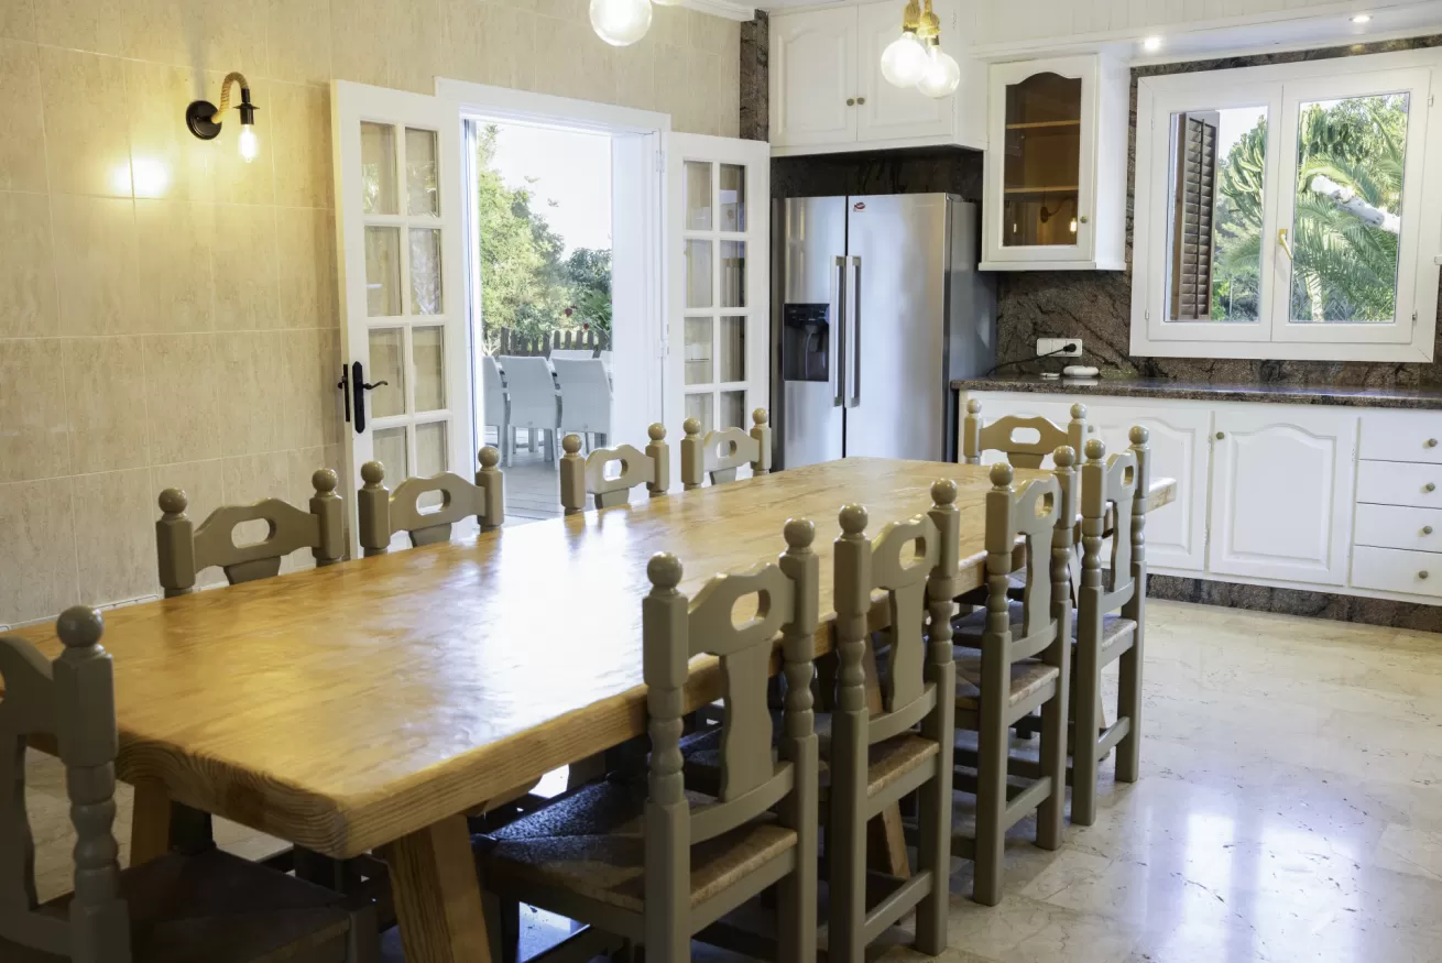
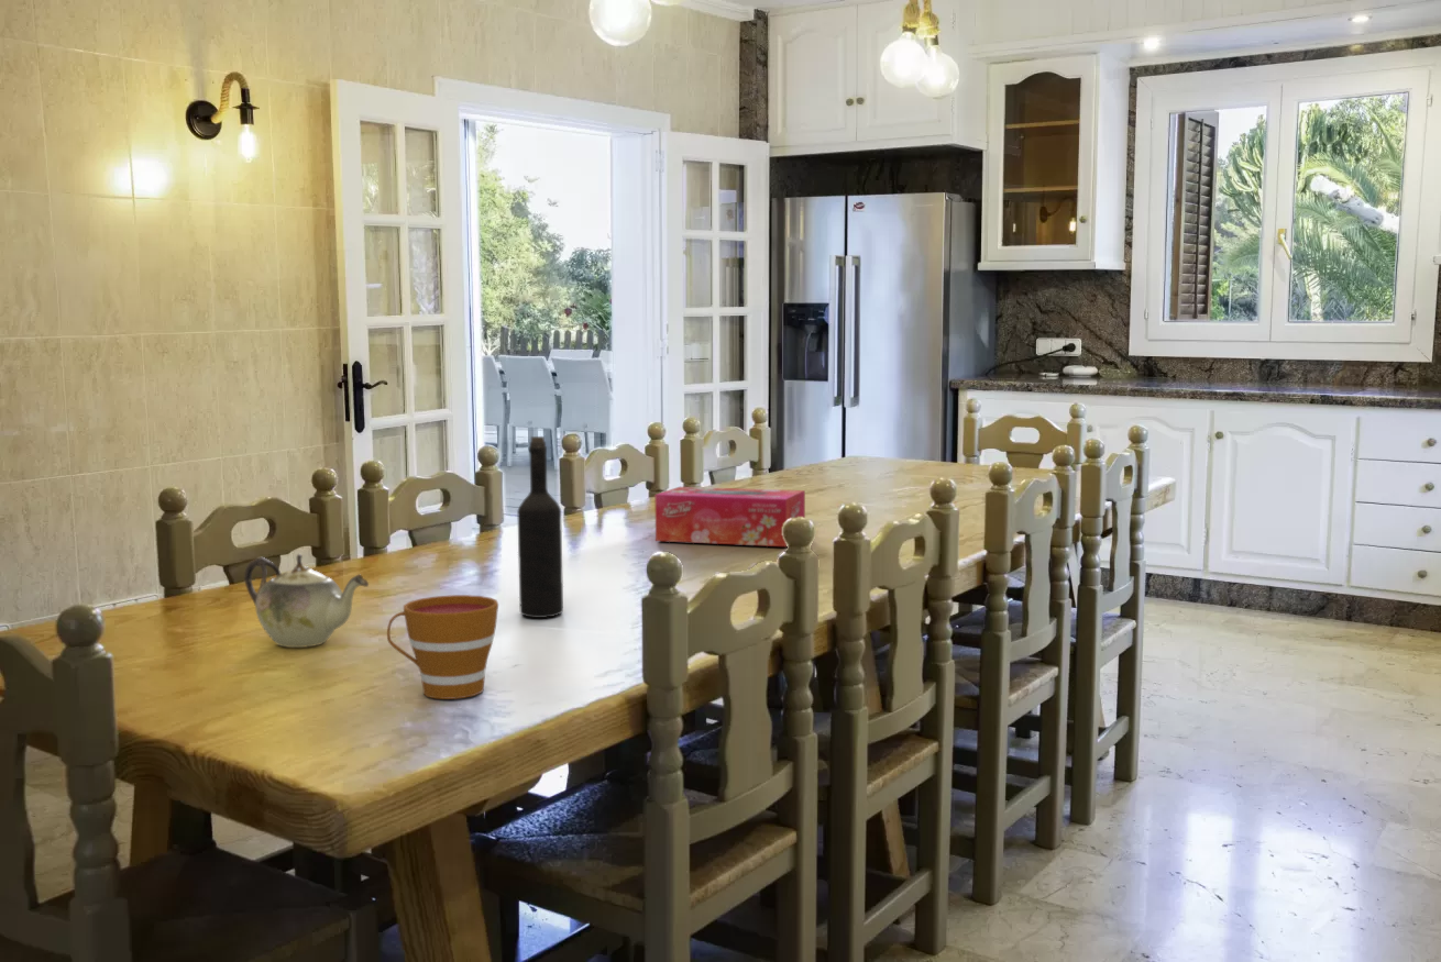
+ wine bottle [516,435,564,619]
+ tissue box [654,486,806,548]
+ cup [386,594,499,700]
+ teapot [243,553,370,649]
